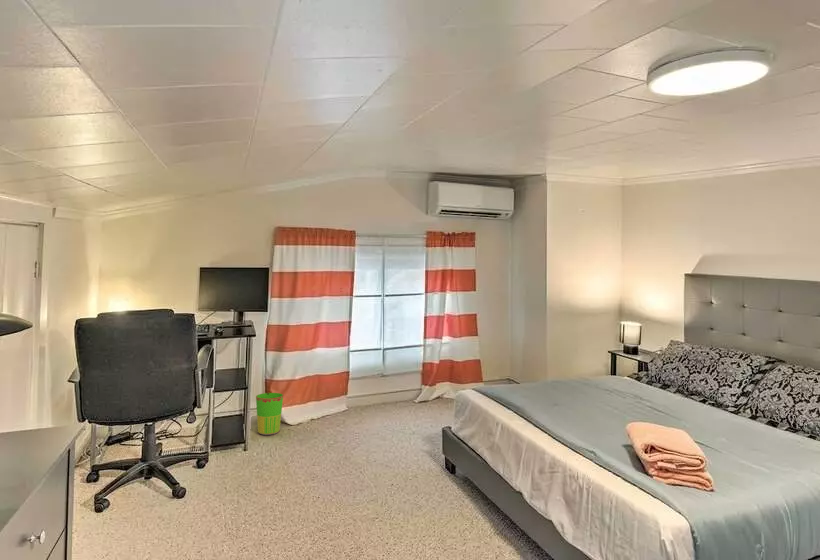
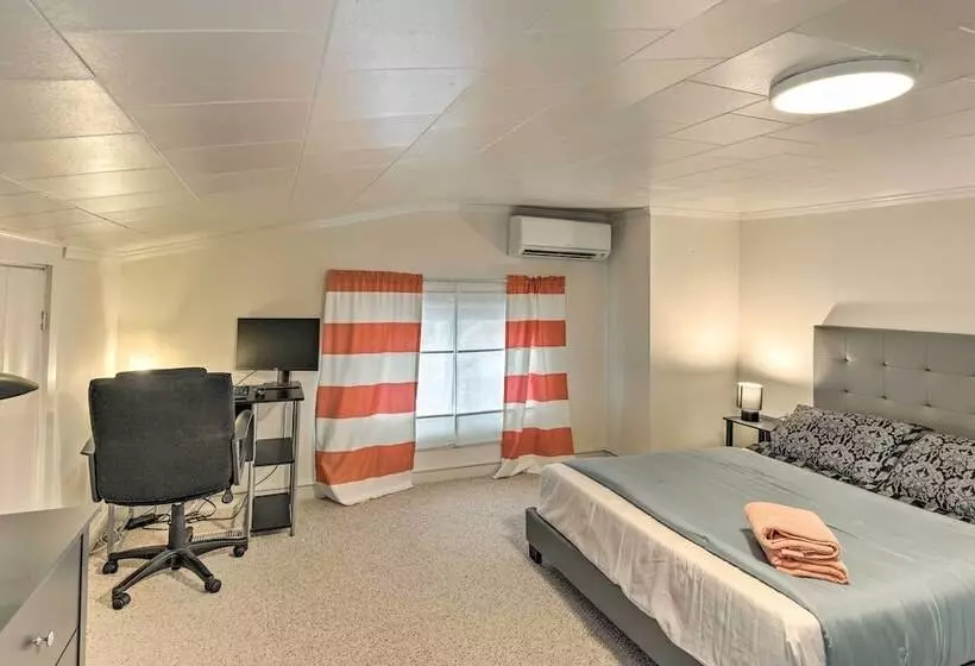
- waste bin [255,392,284,436]
